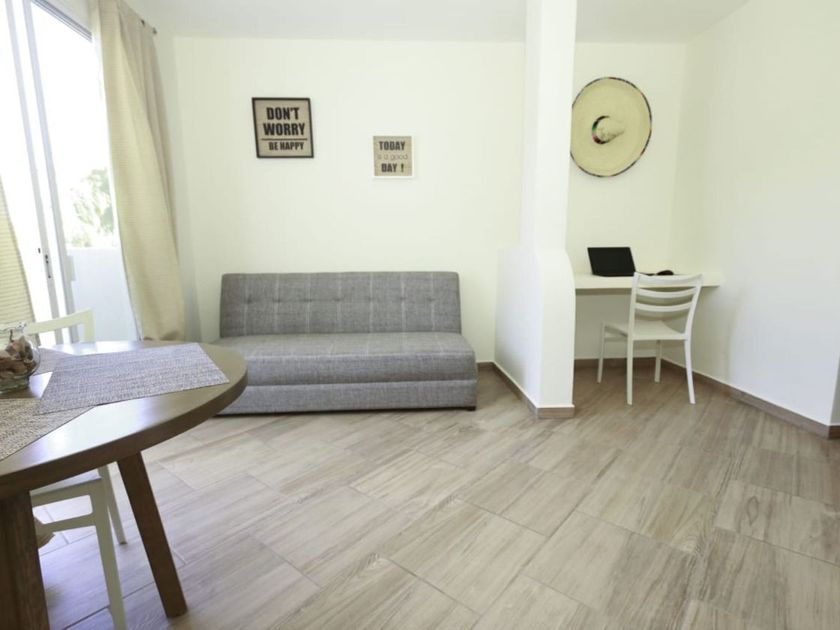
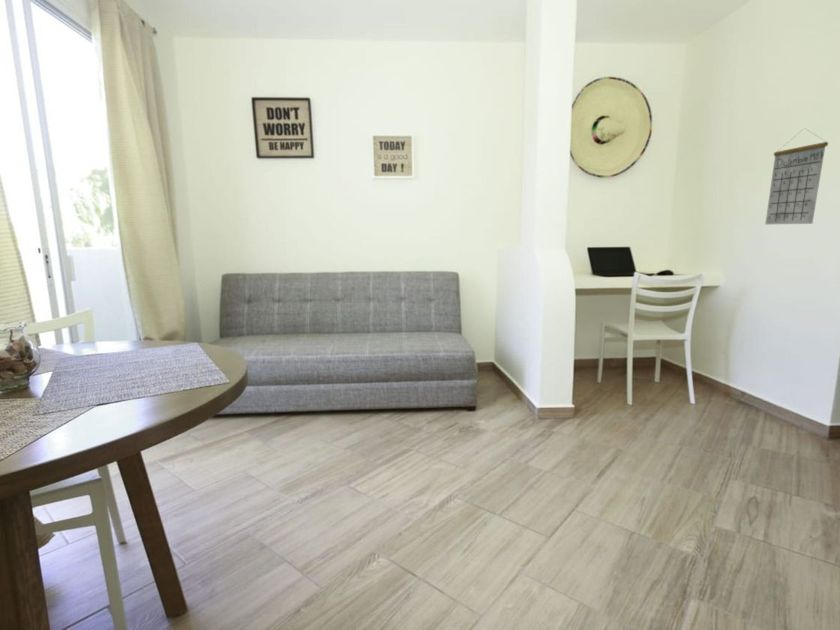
+ calendar [764,128,829,225]
